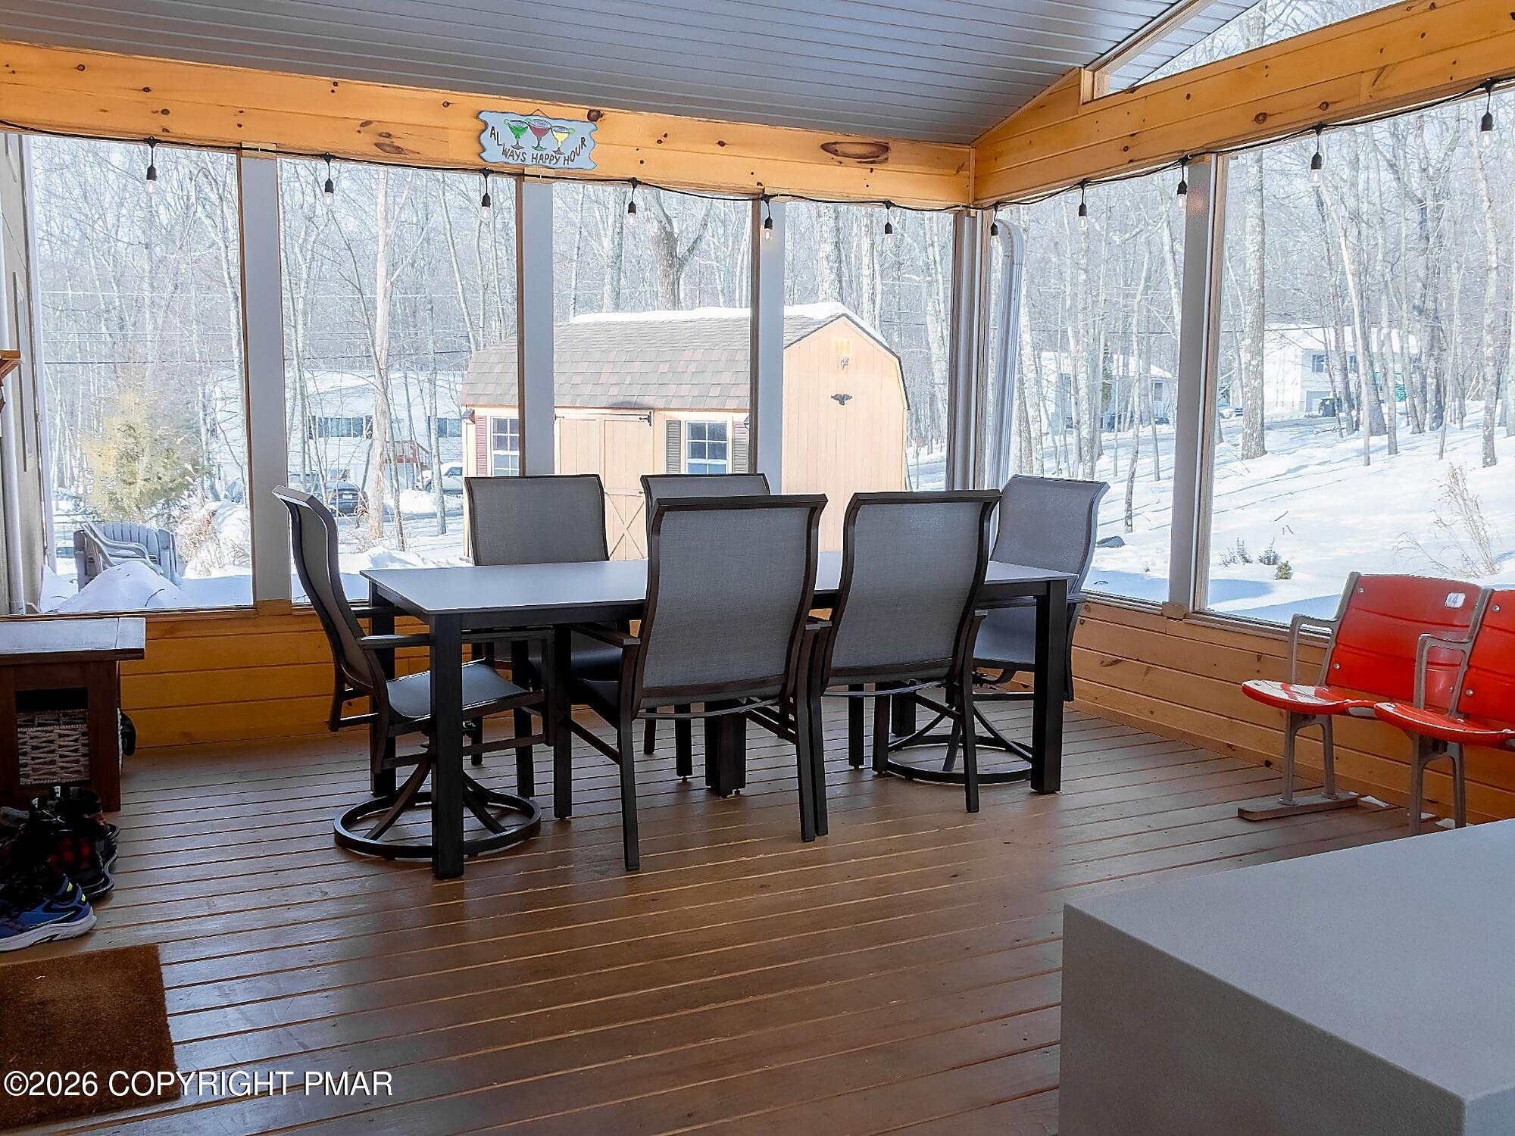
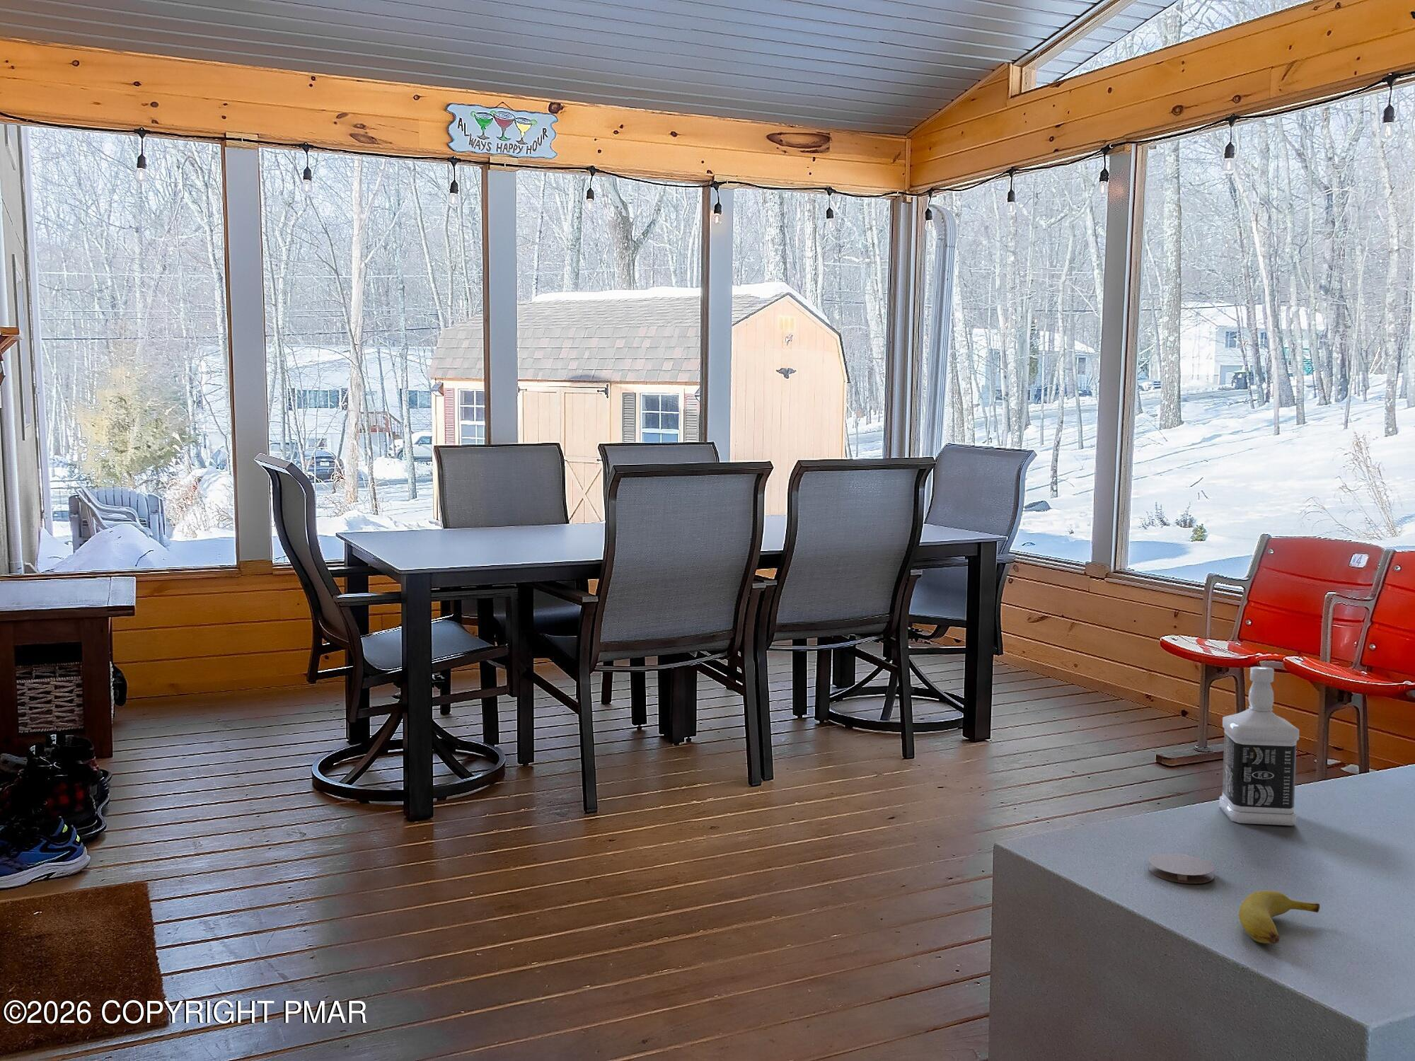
+ banana [1238,889,1320,944]
+ coaster [1149,853,1216,884]
+ bottle [1218,665,1300,826]
